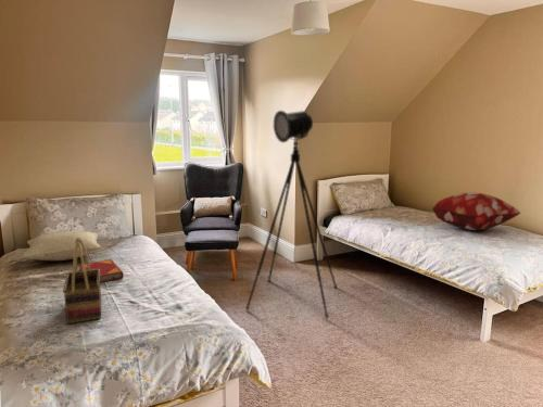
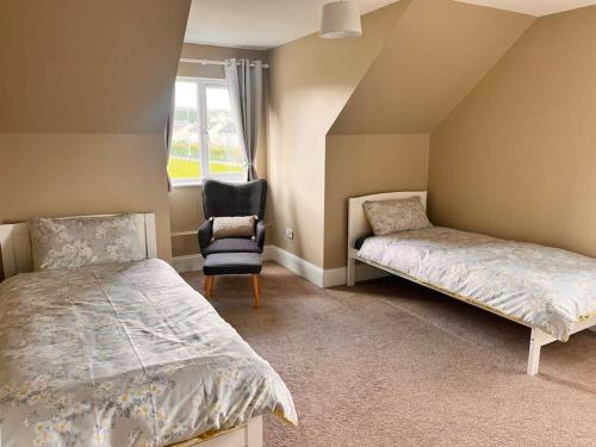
- decorative pillow [431,191,521,231]
- pillow [21,230,103,262]
- lamp [244,110,338,320]
- hardback book [77,258,125,283]
- woven basket [62,238,102,325]
